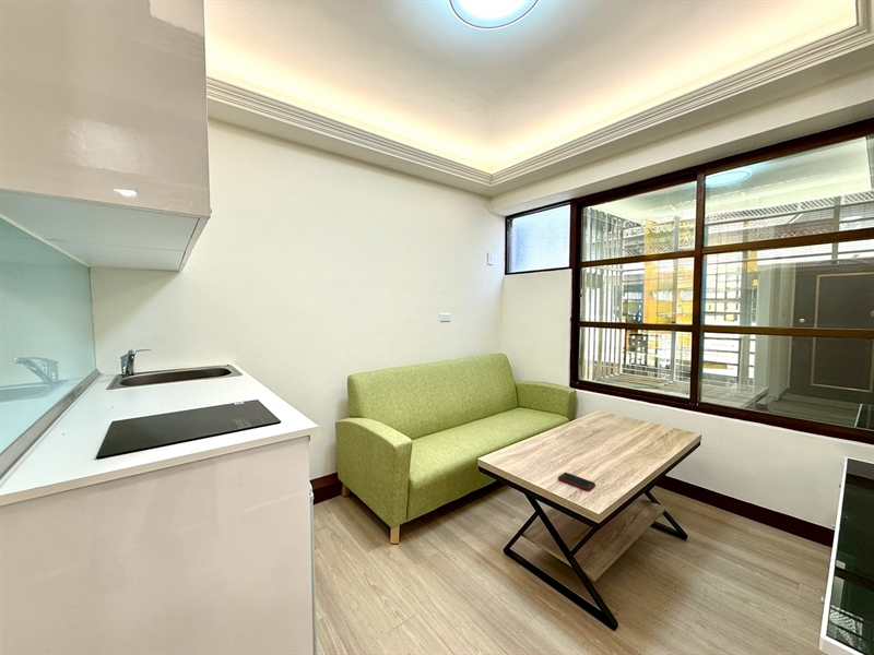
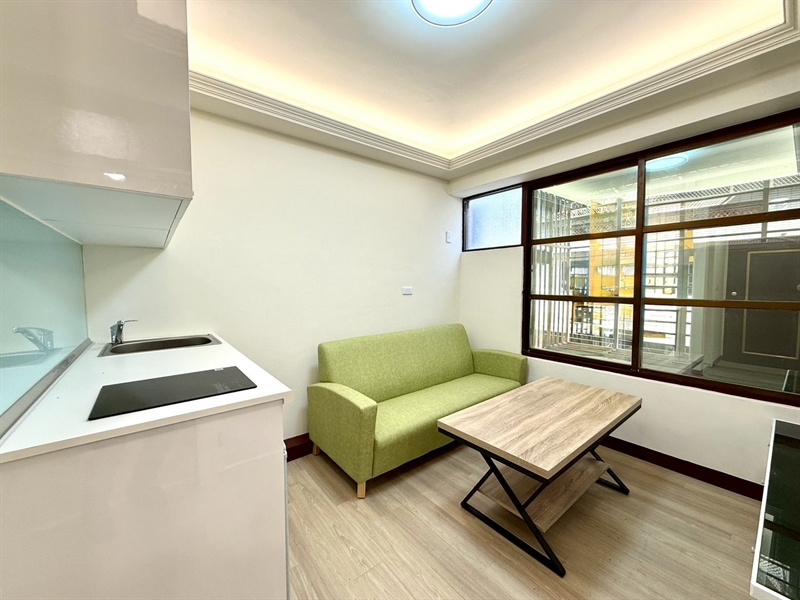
- cell phone [557,472,597,491]
